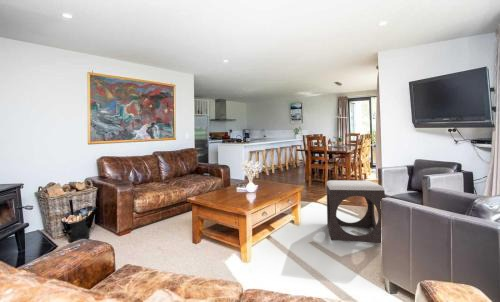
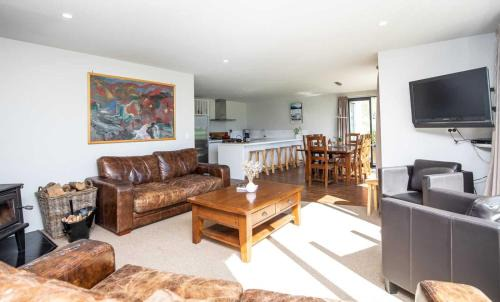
- footstool [326,179,386,244]
